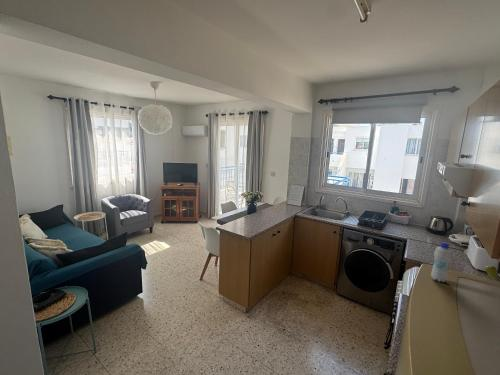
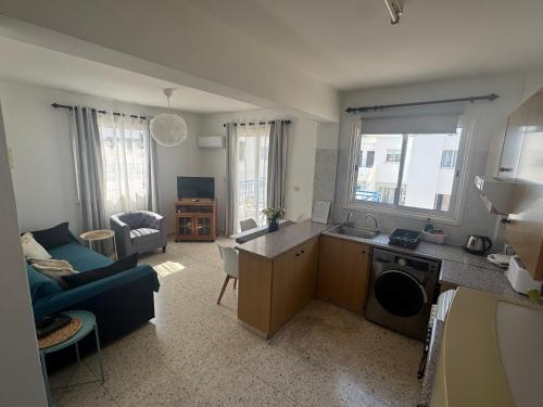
- bottle [430,242,452,283]
